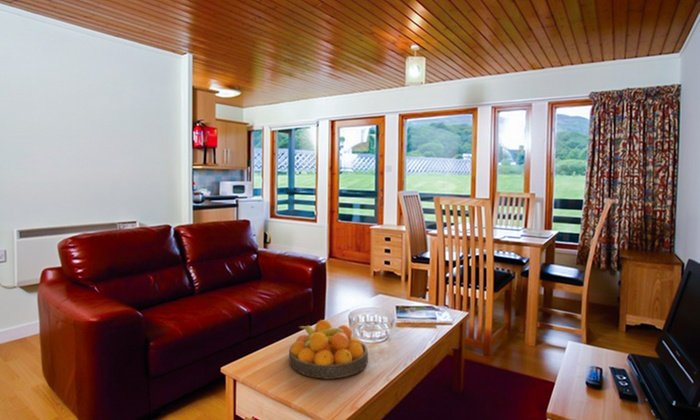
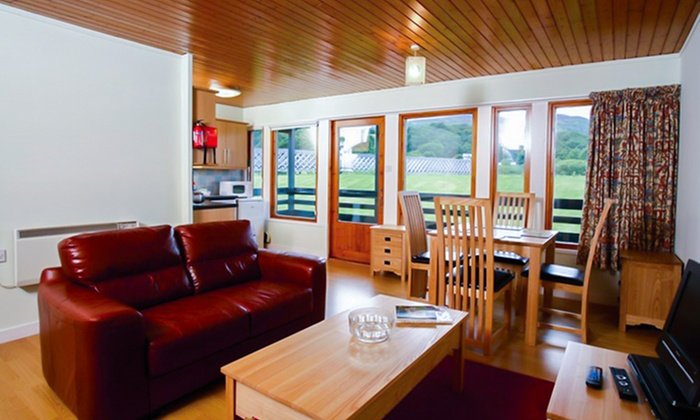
- fruit bowl [288,319,369,380]
